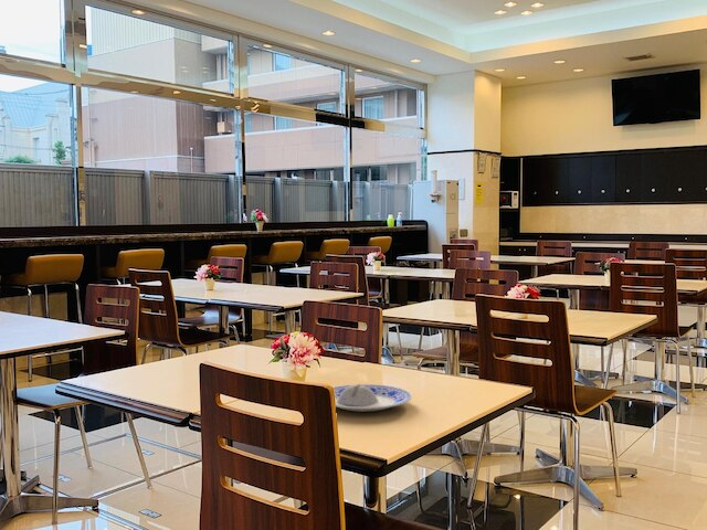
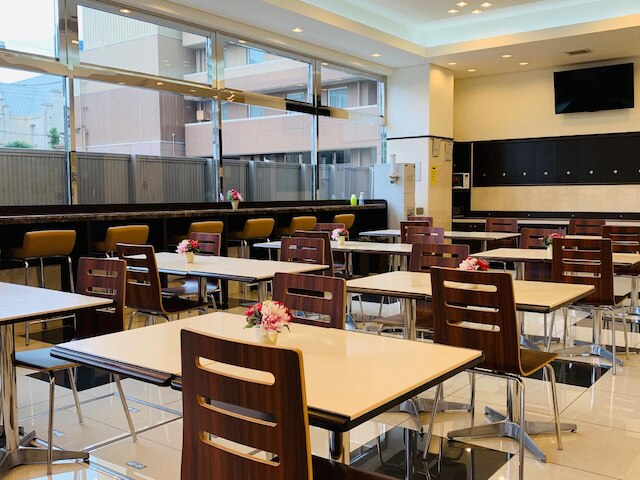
- plate [333,383,413,413]
